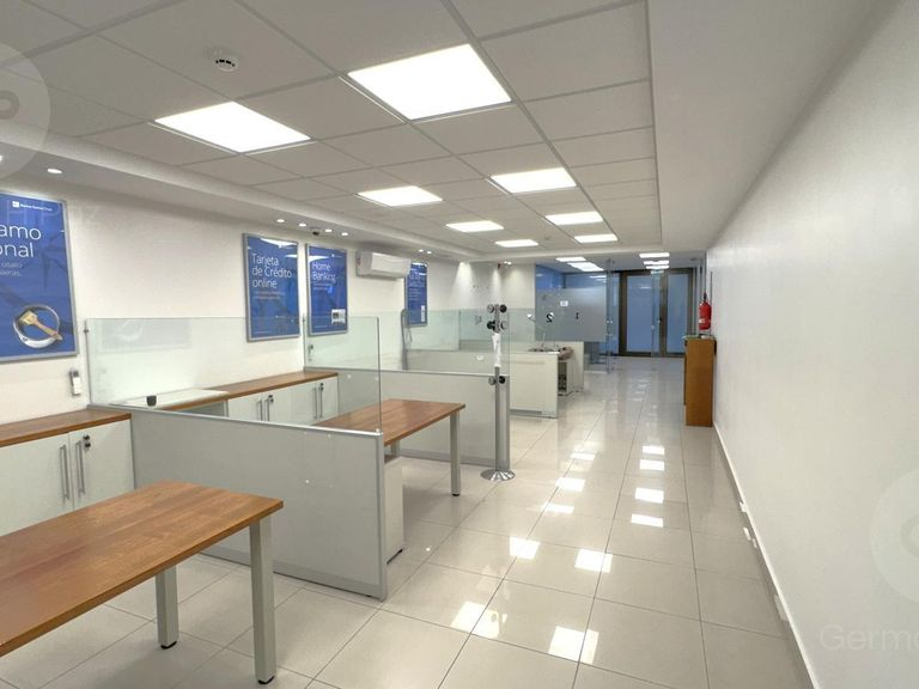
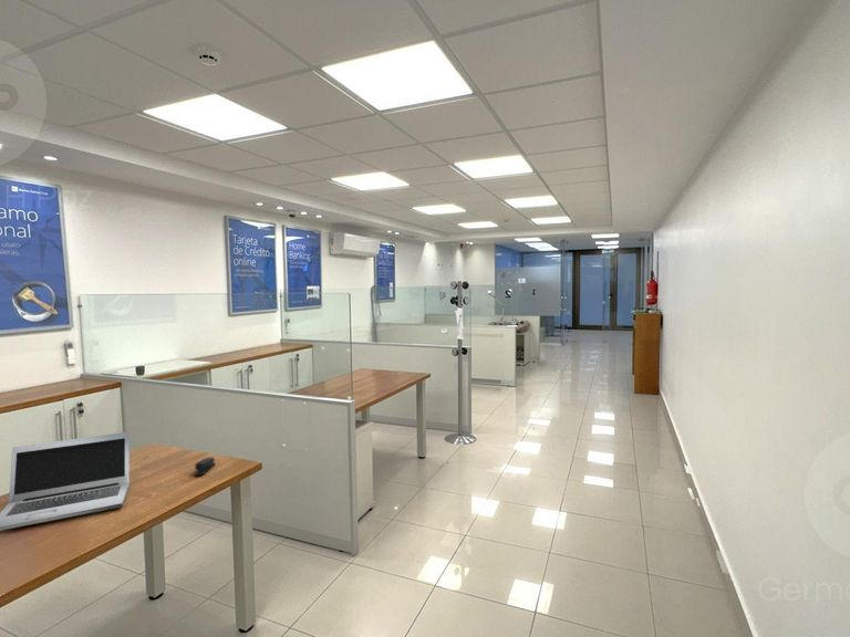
+ stapler [194,456,216,477]
+ laptop [0,431,131,532]
